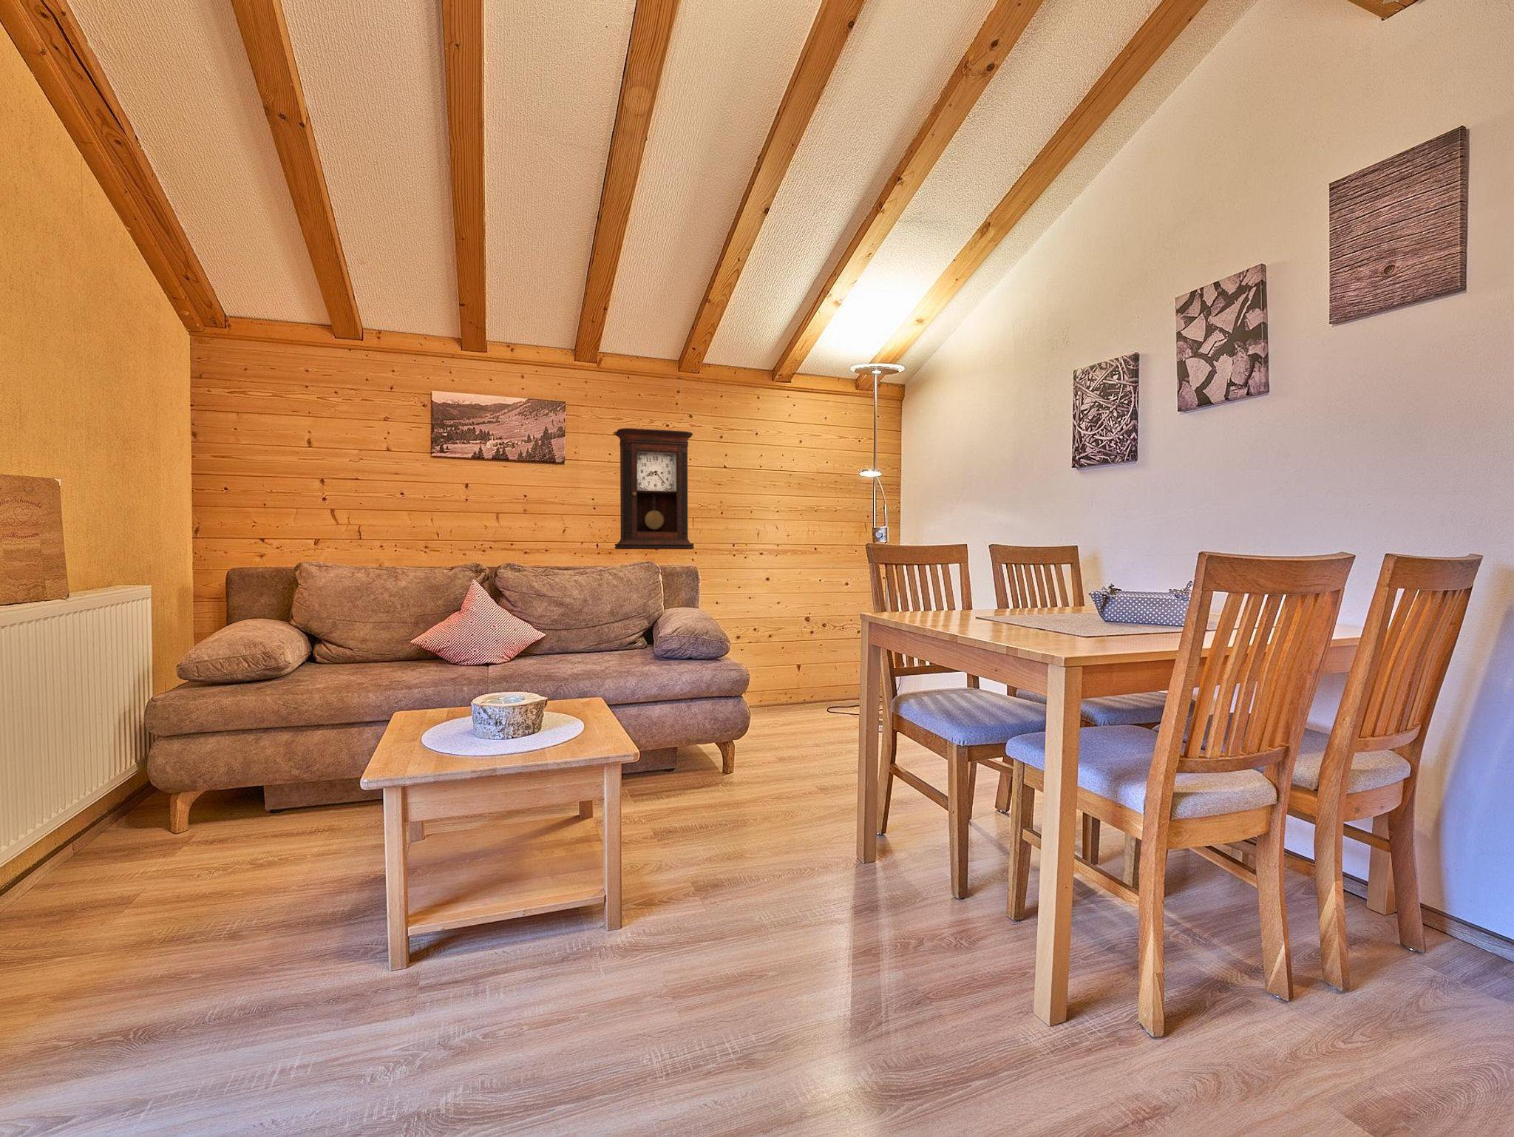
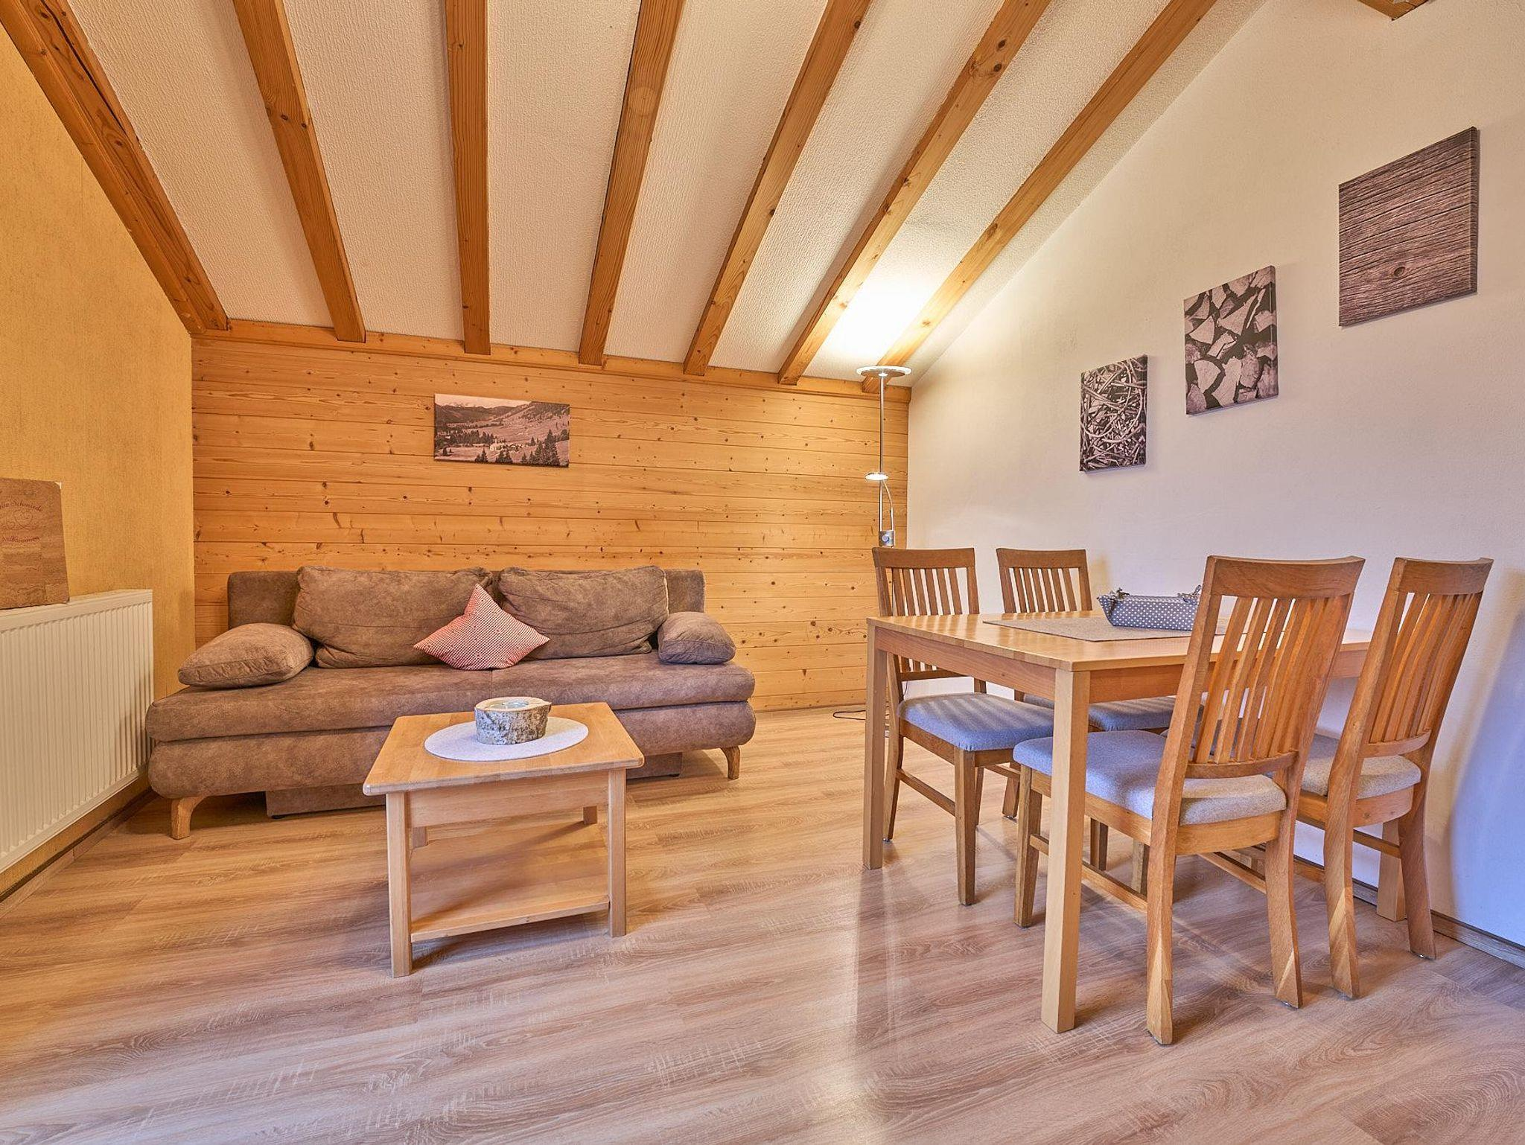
- pendulum clock [614,428,695,551]
